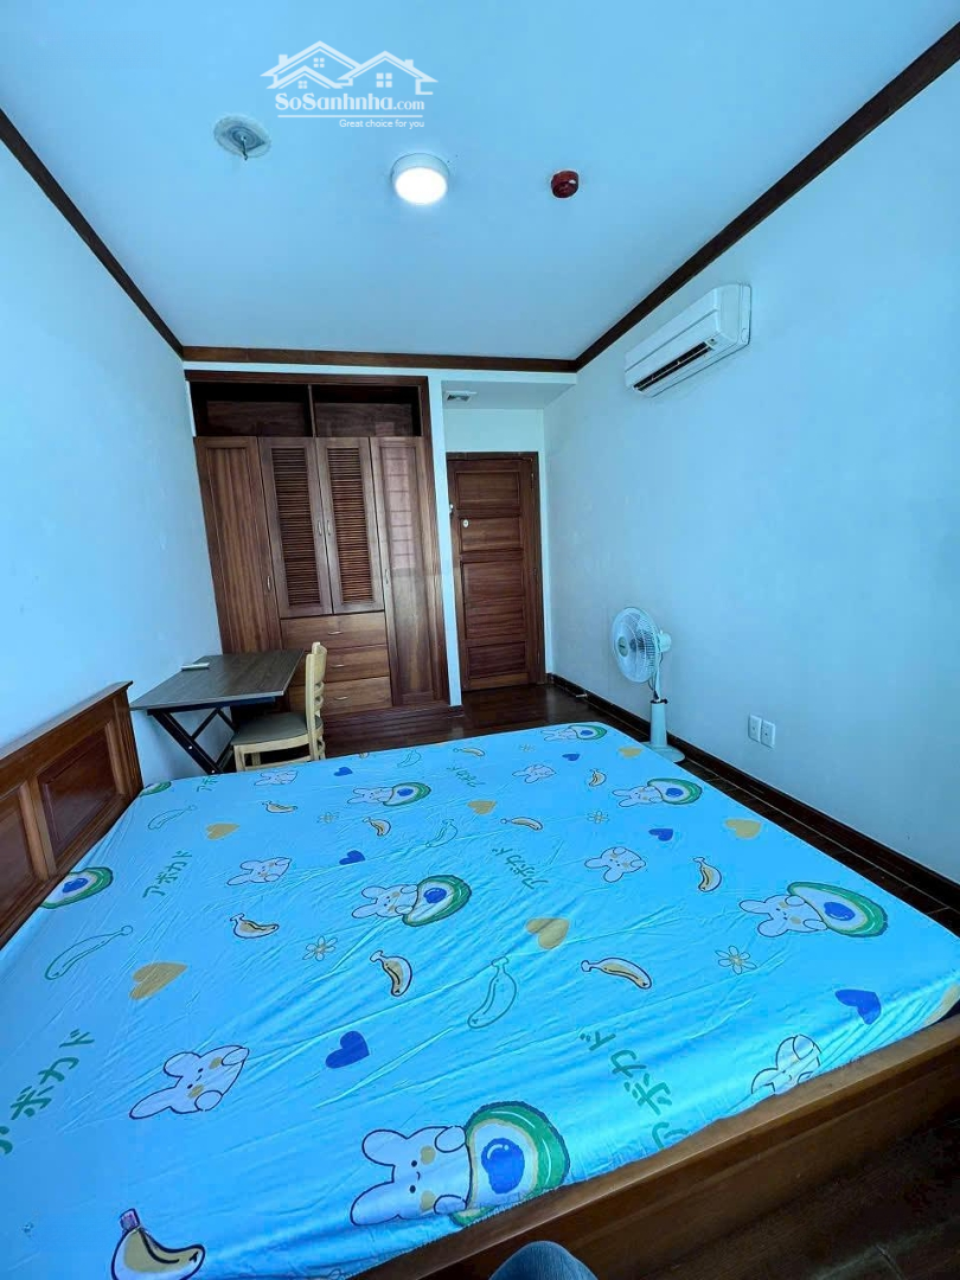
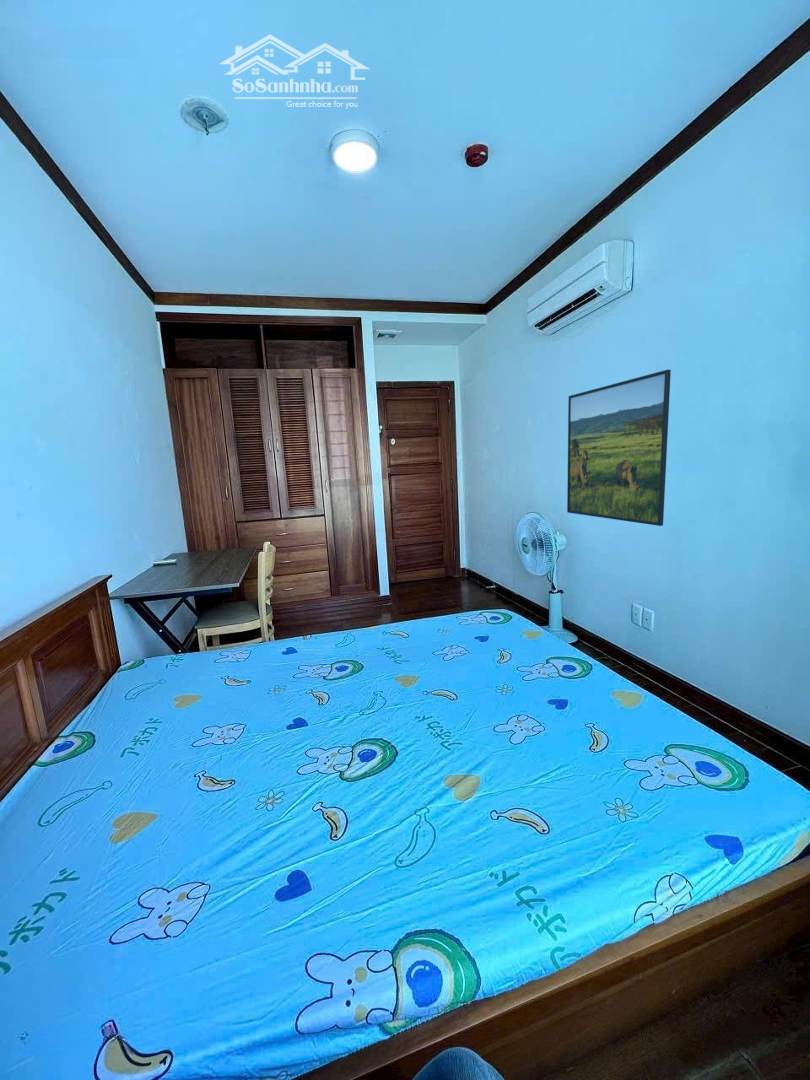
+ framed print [566,369,672,527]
